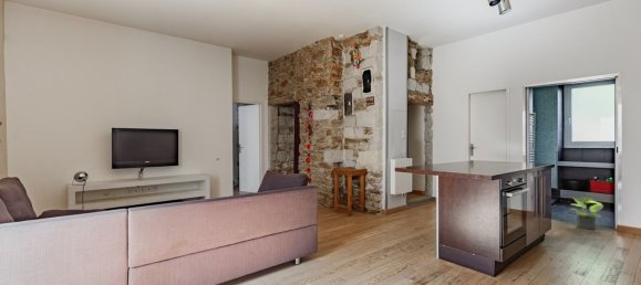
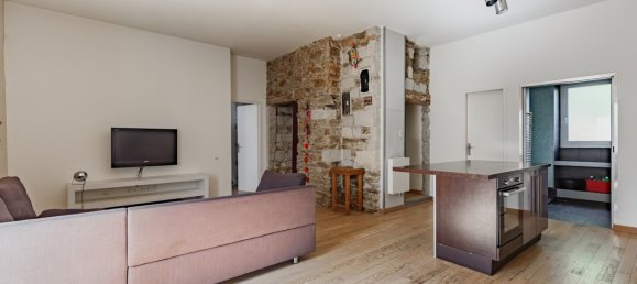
- potted plant [570,197,604,230]
